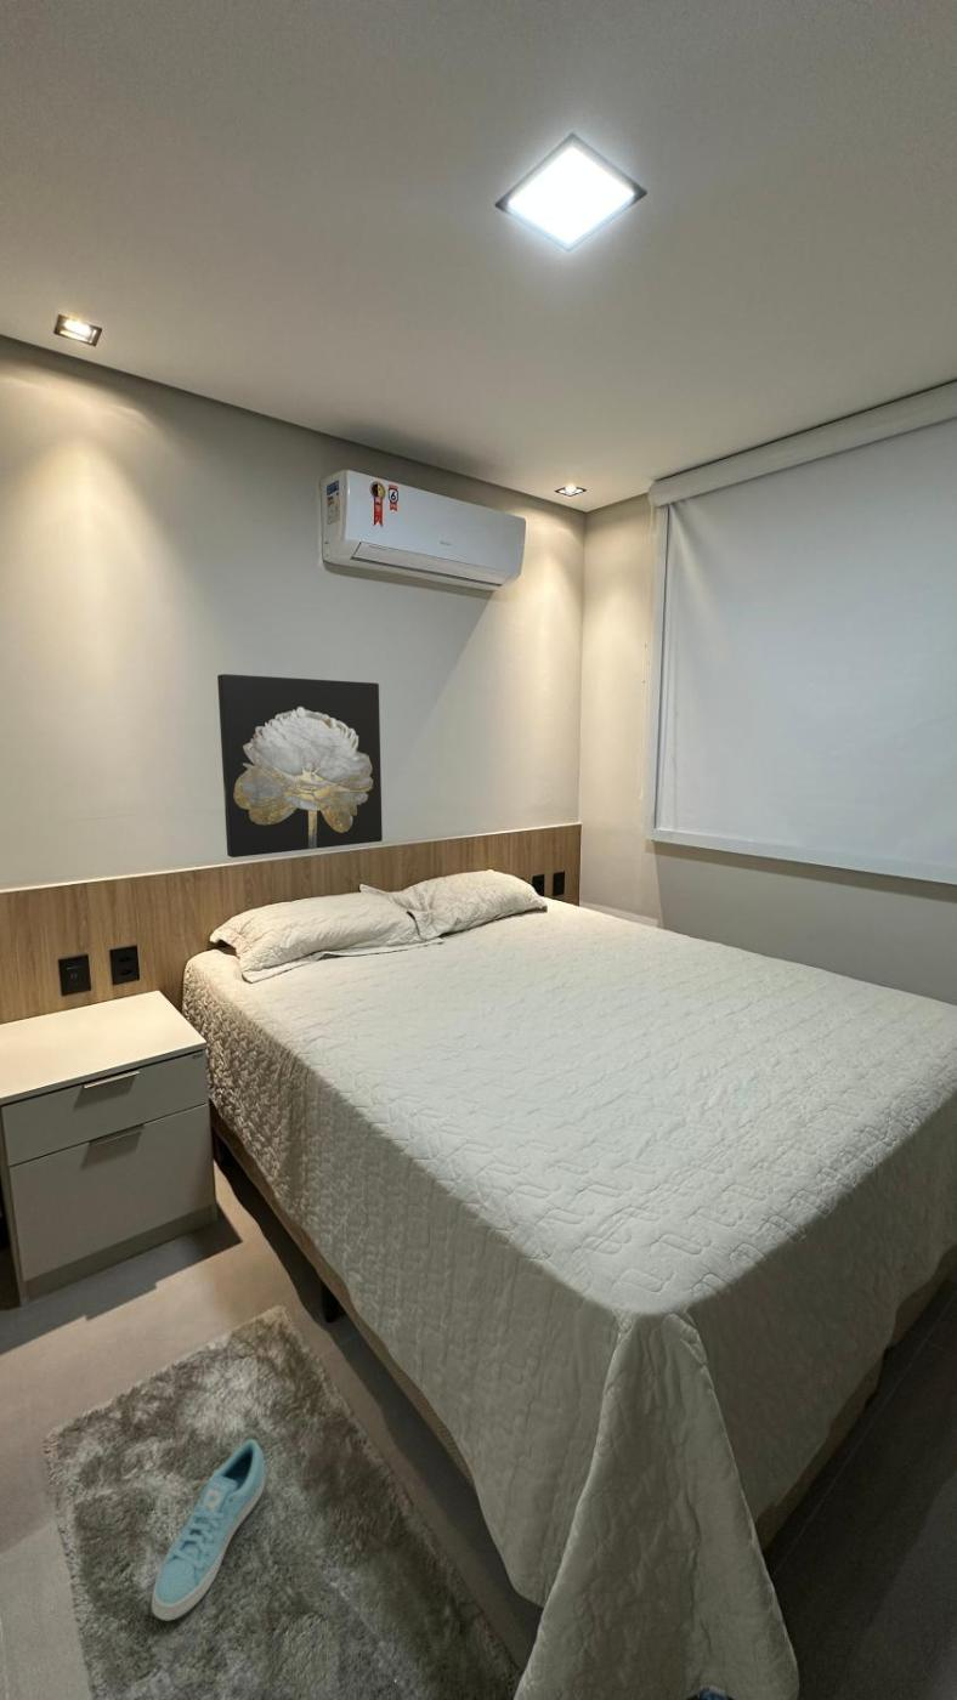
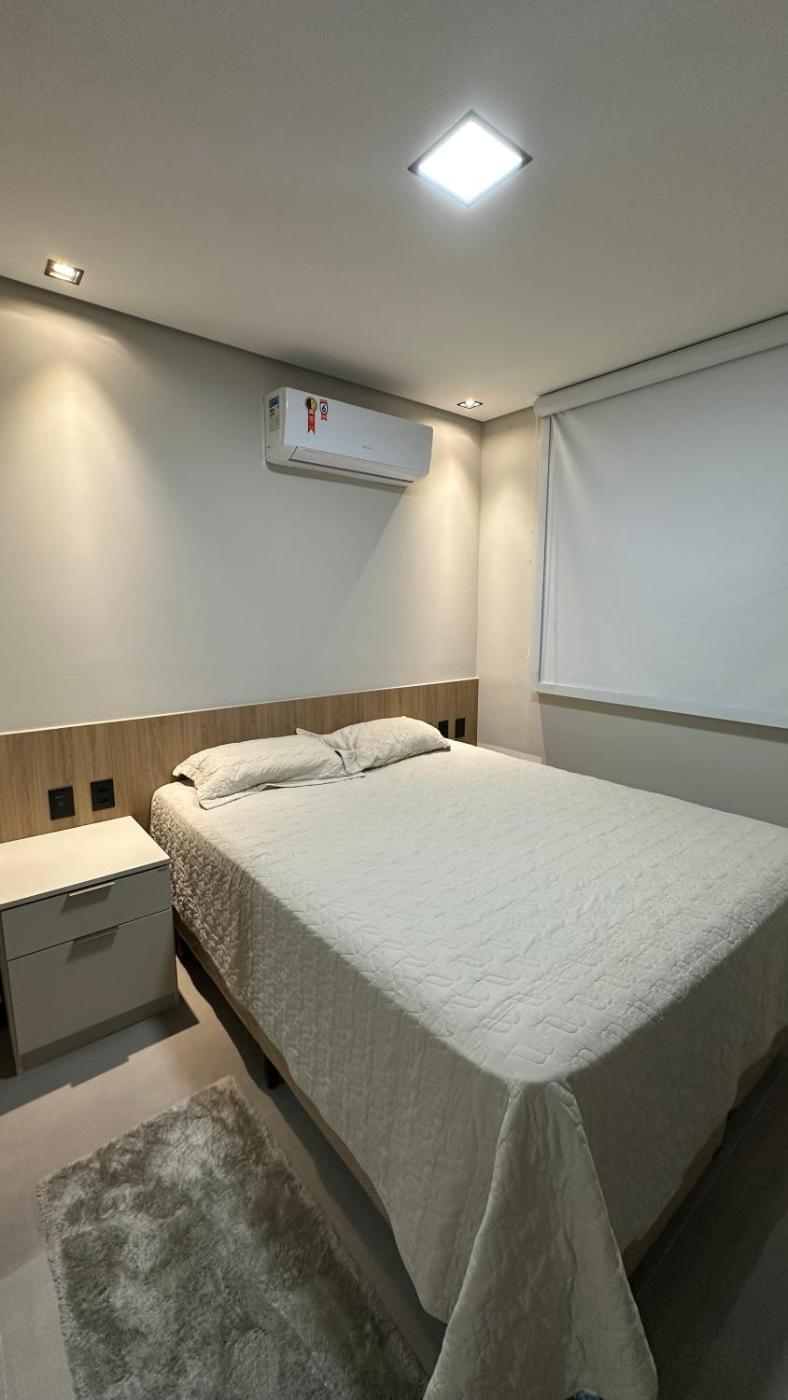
- wall art [216,673,384,858]
- sneaker [151,1438,266,1621]
